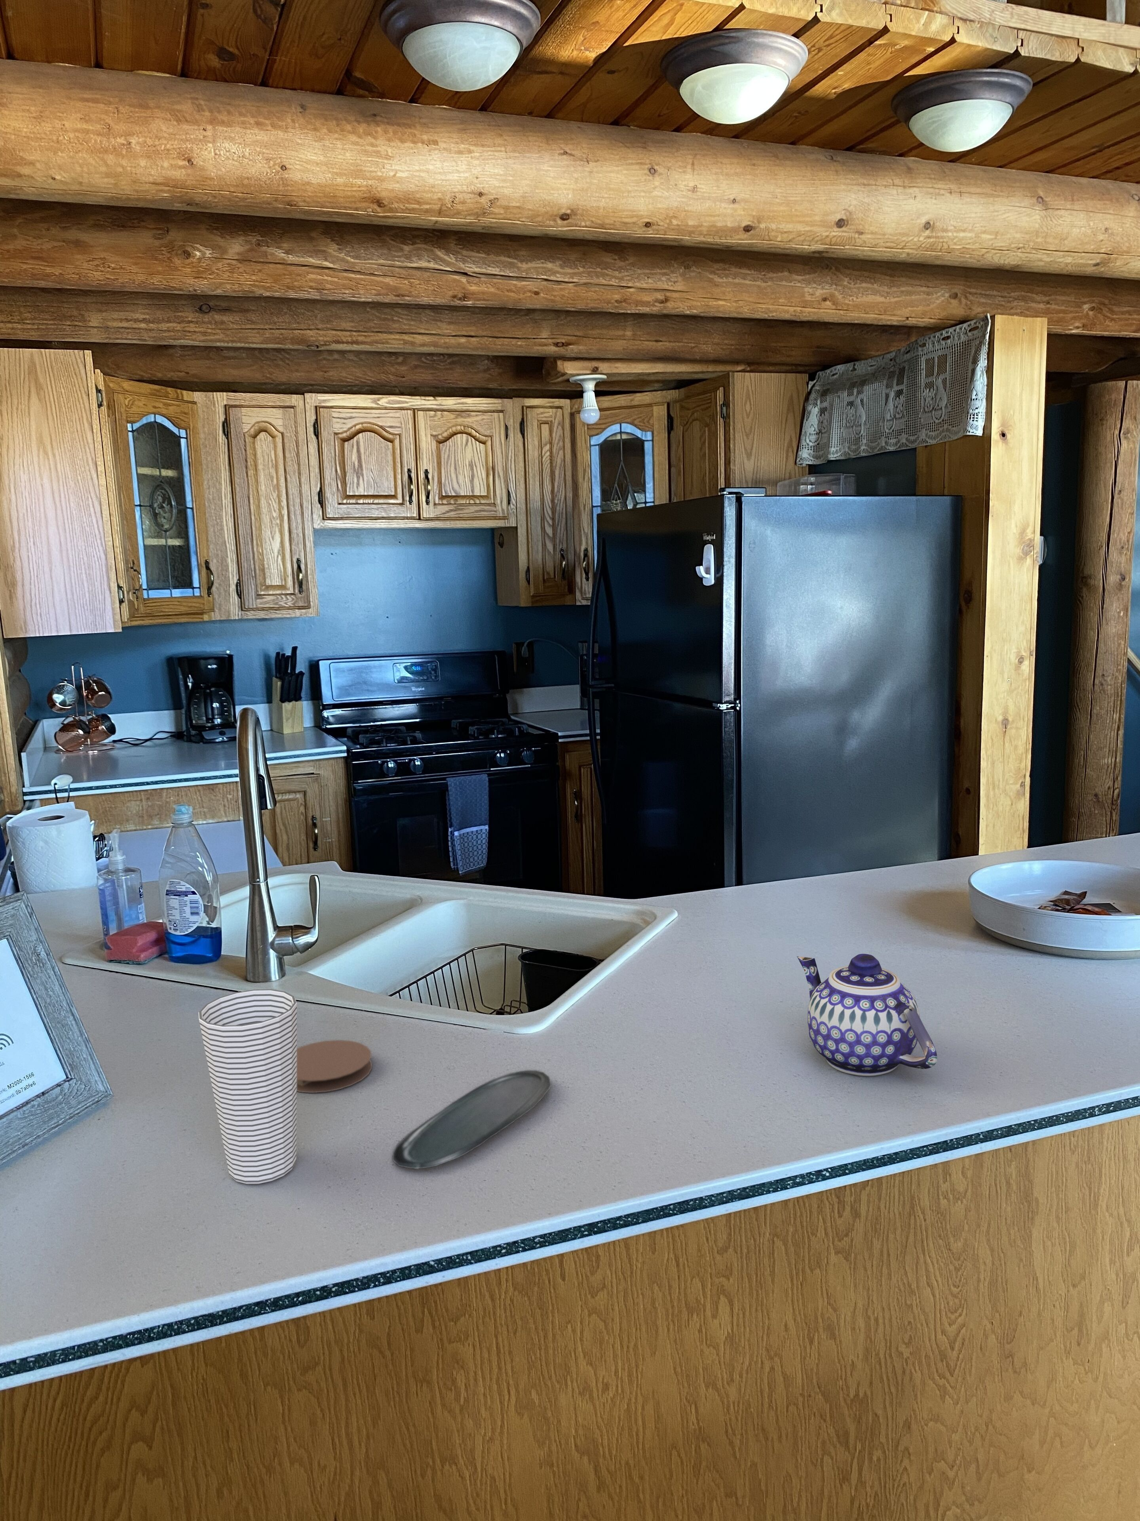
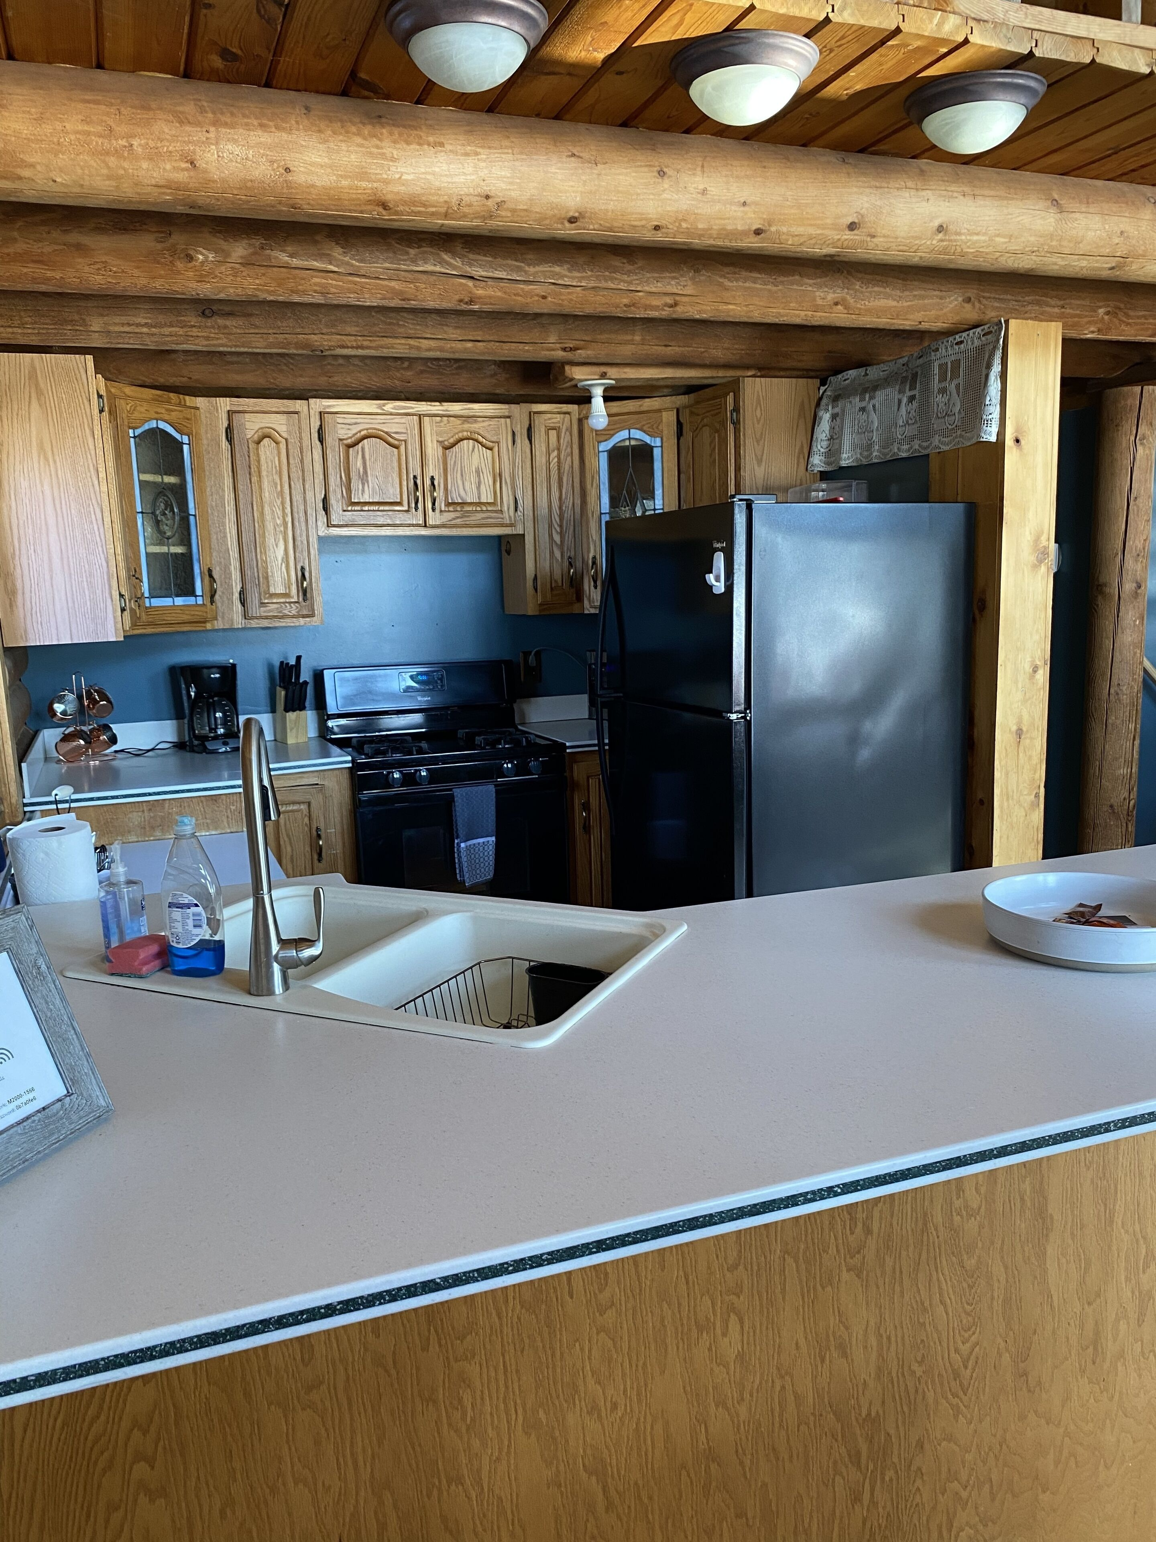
- cup [198,989,297,1184]
- coaster [297,1040,372,1093]
- teapot [796,953,938,1077]
- oval tray [393,1069,551,1169]
